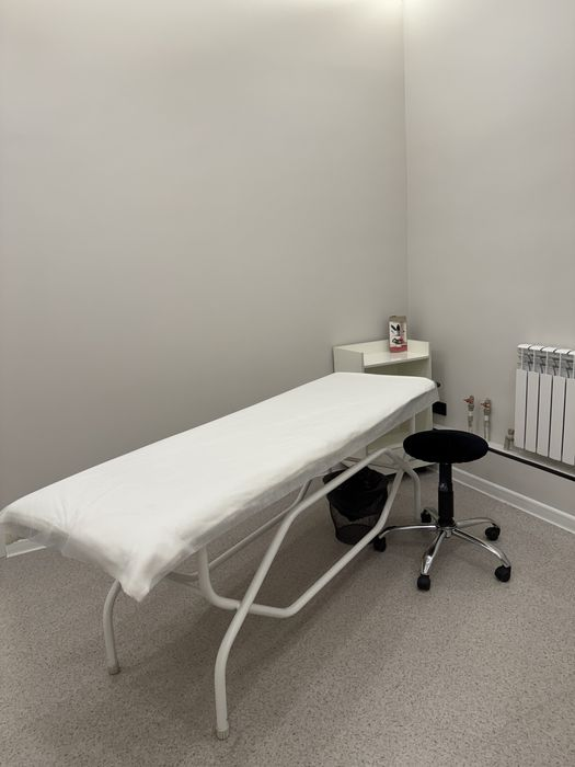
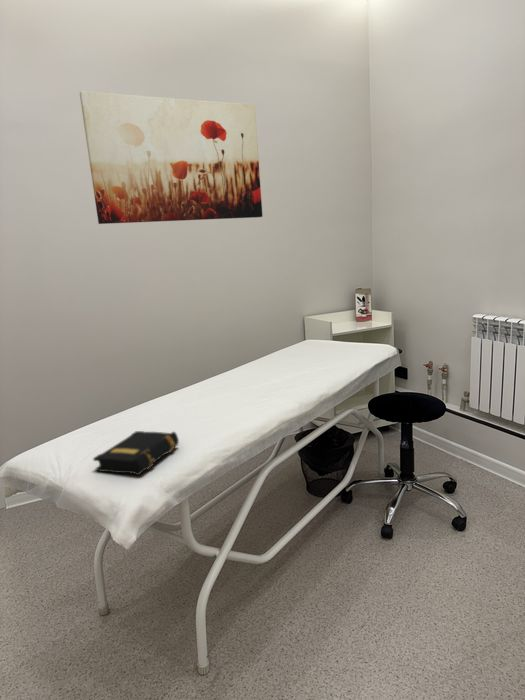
+ book [92,430,180,477]
+ wall art [79,90,264,225]
